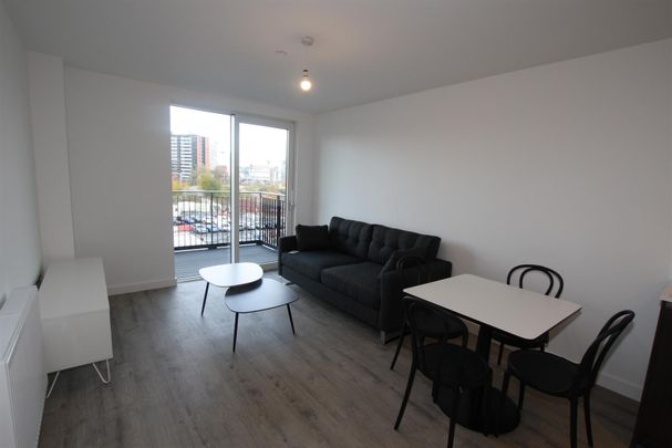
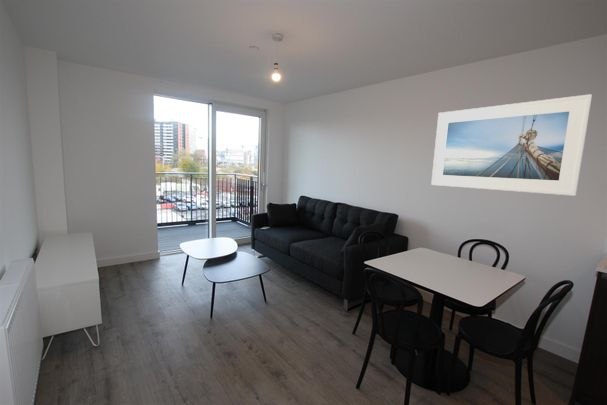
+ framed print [430,93,593,197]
